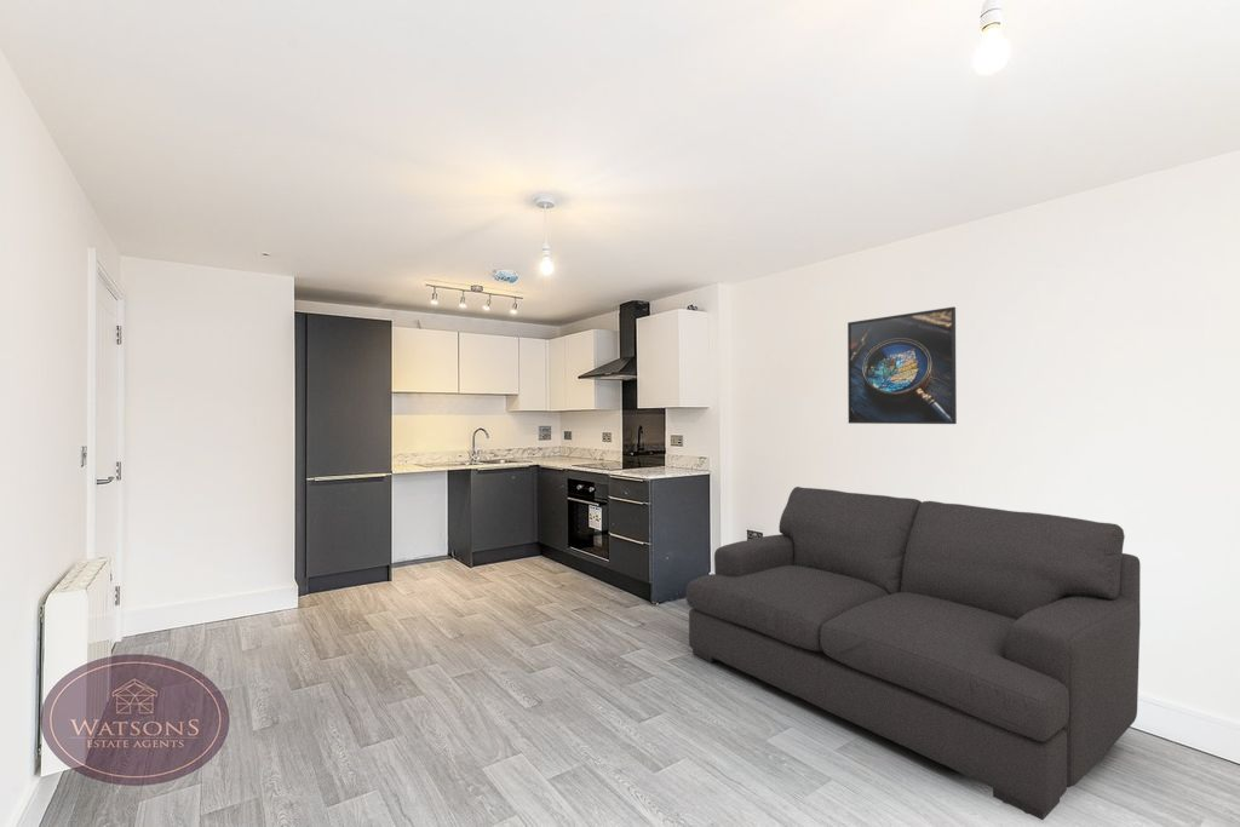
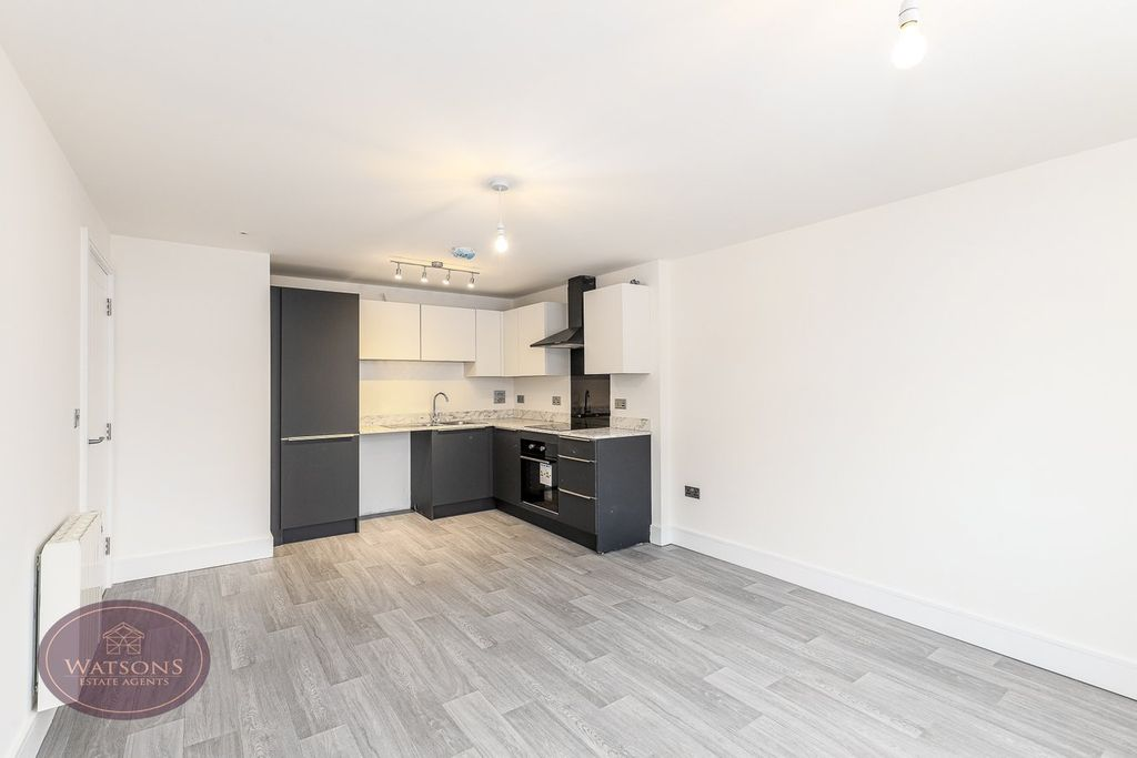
- sofa [685,486,1142,821]
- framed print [846,305,958,425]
